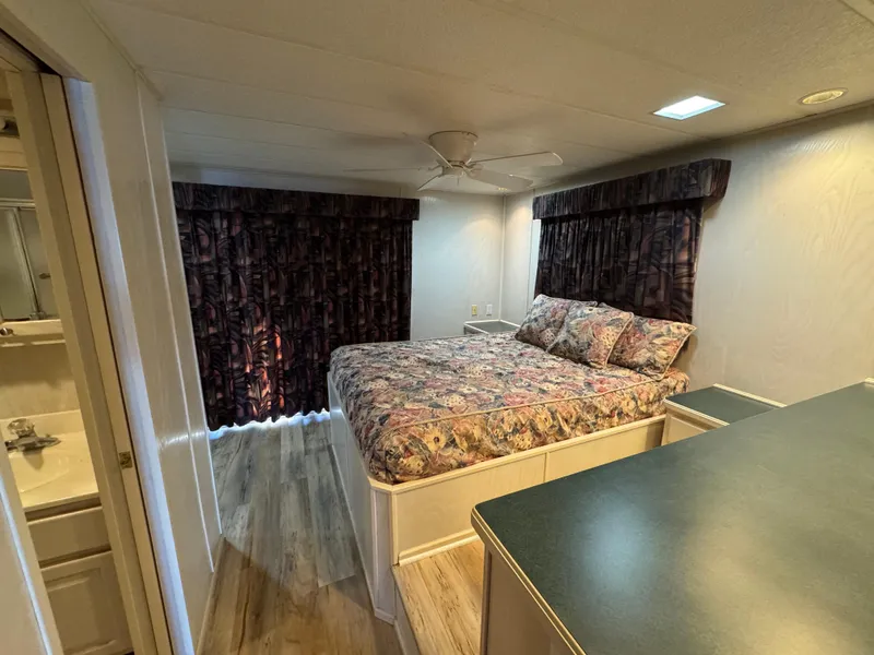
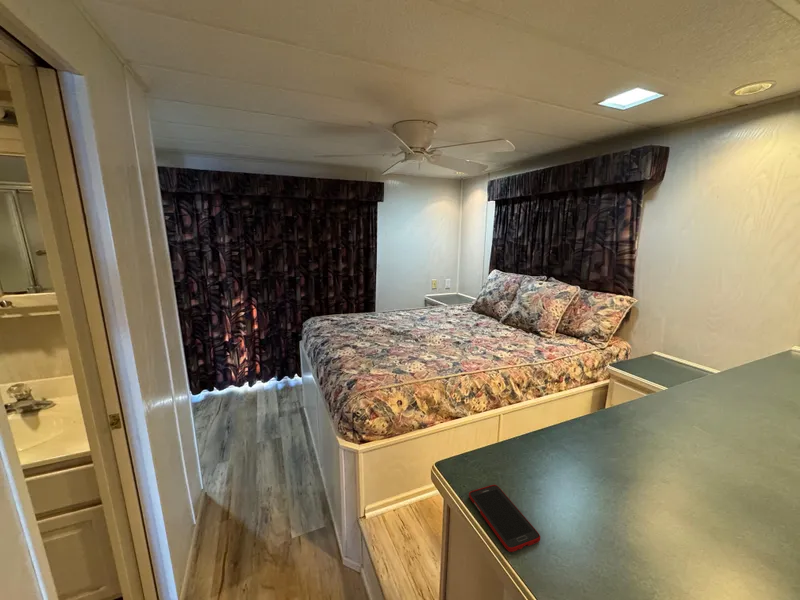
+ cell phone [468,484,541,553]
